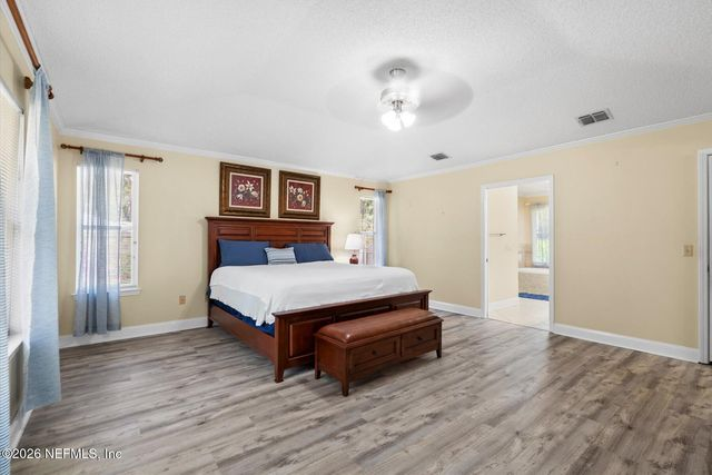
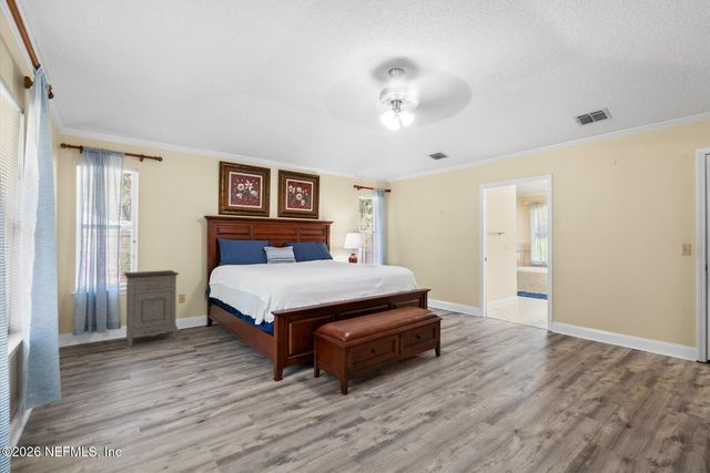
+ nightstand [123,269,180,348]
